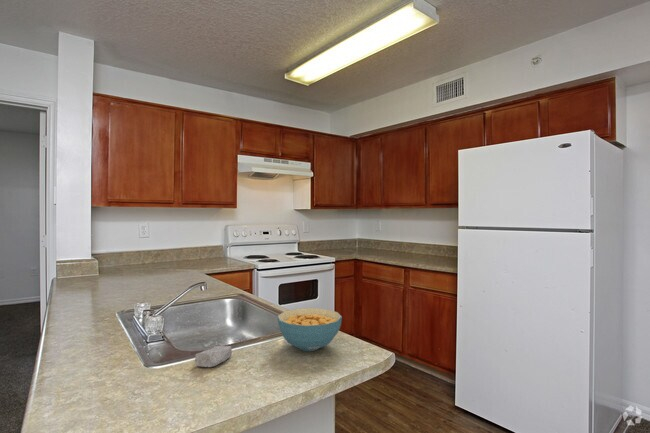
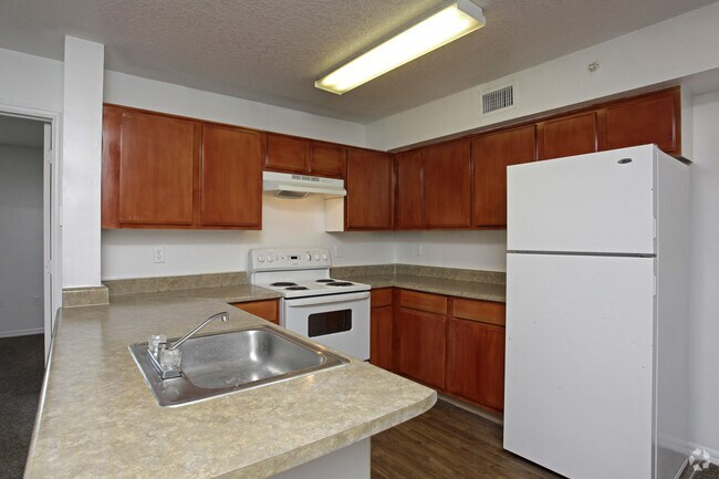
- cereal bowl [277,307,343,352]
- soap bar [194,345,233,368]
